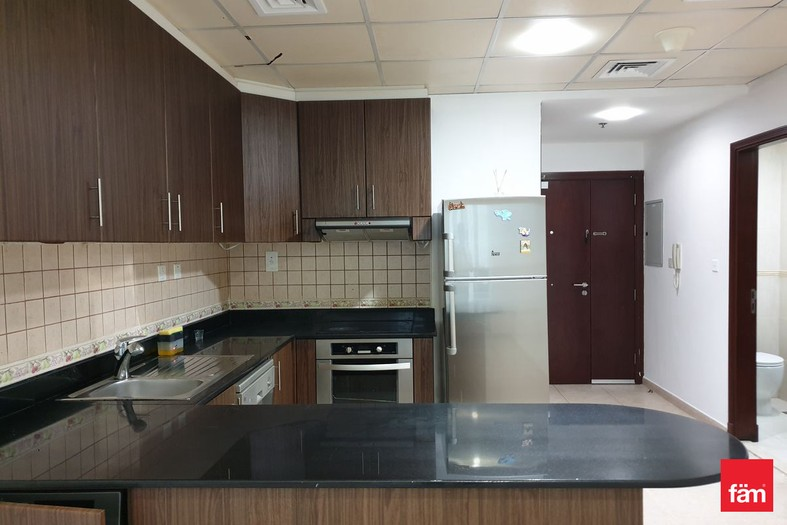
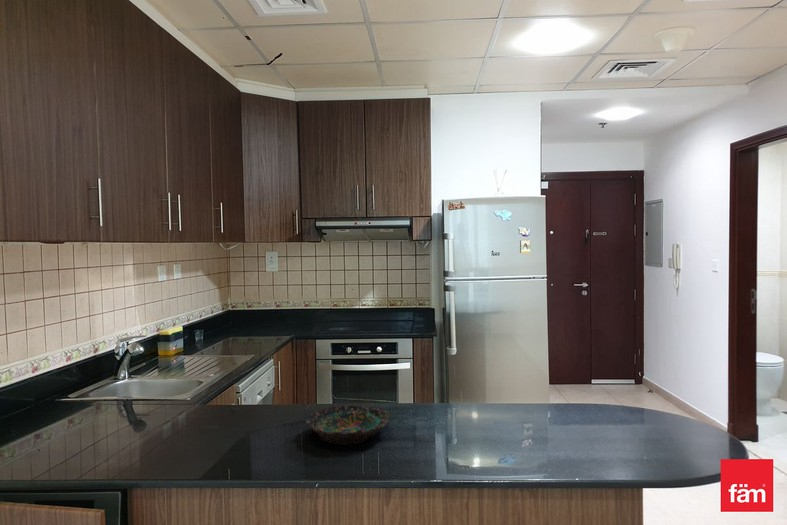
+ bowl [304,404,391,446]
